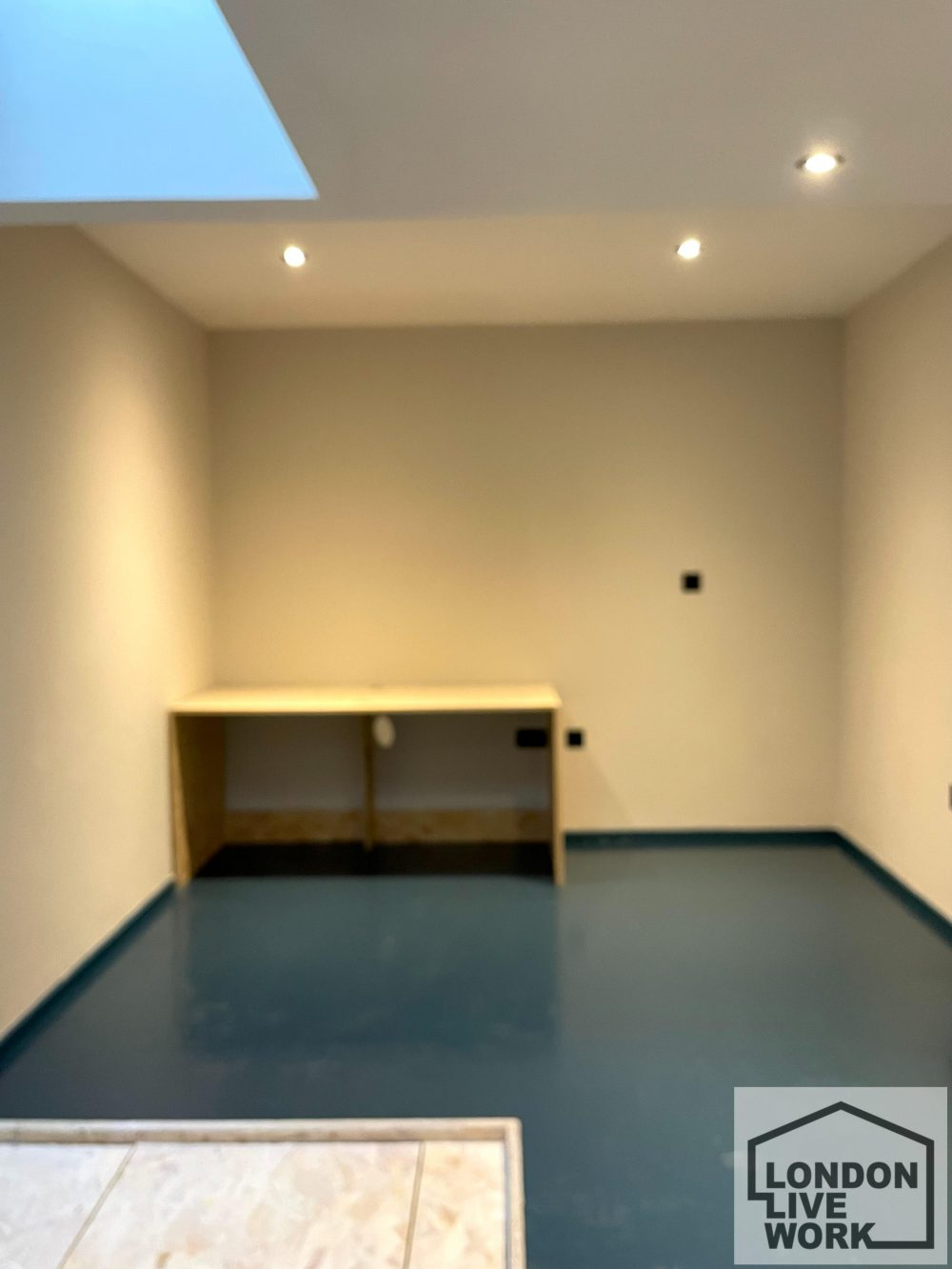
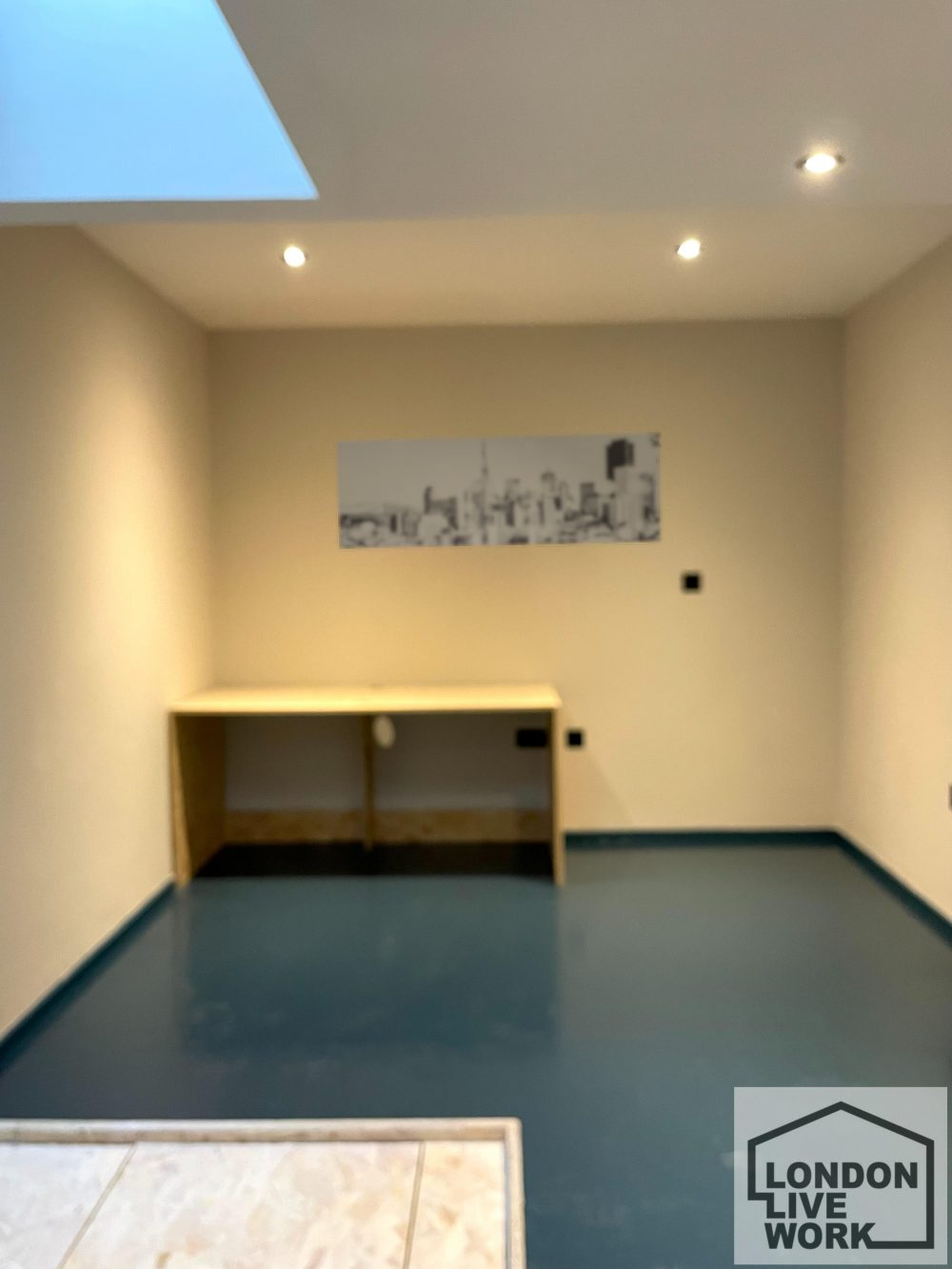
+ wall art [335,431,662,550]
